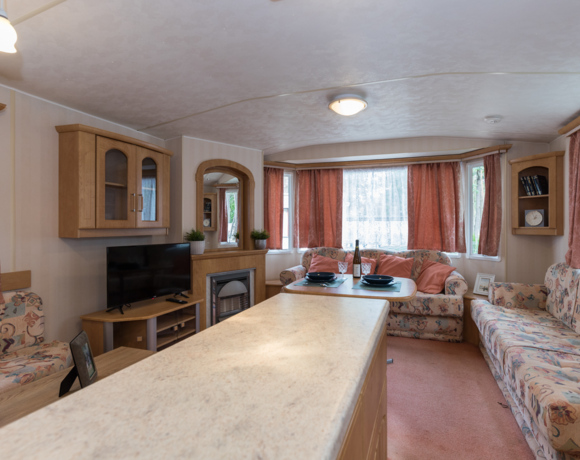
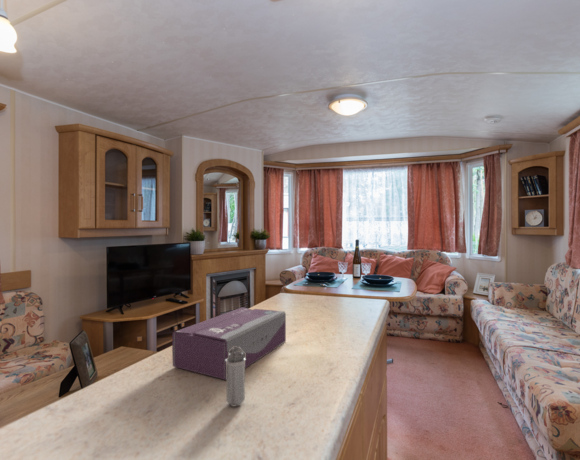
+ shaker [225,346,246,407]
+ tissue box [171,306,287,381]
